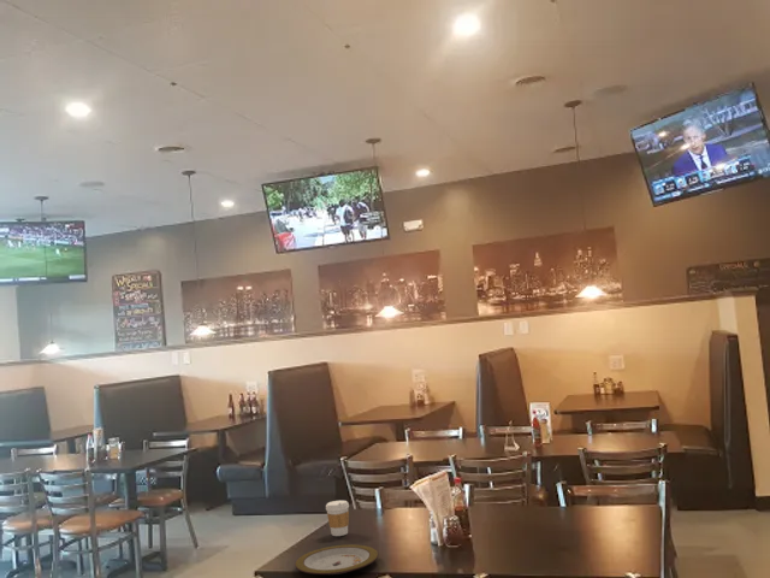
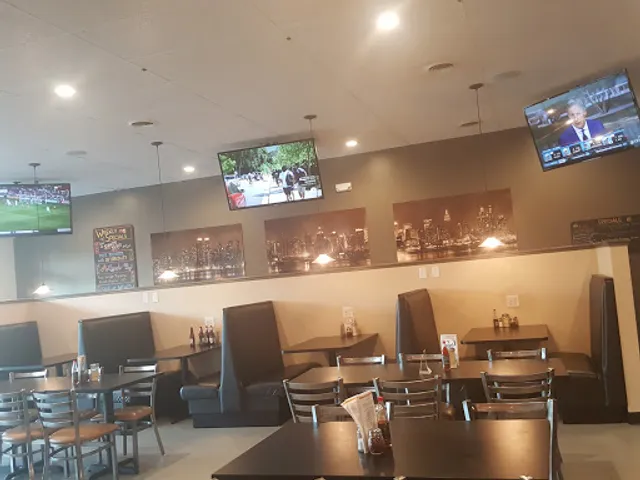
- coffee cup [325,500,350,537]
- plate [294,543,379,576]
